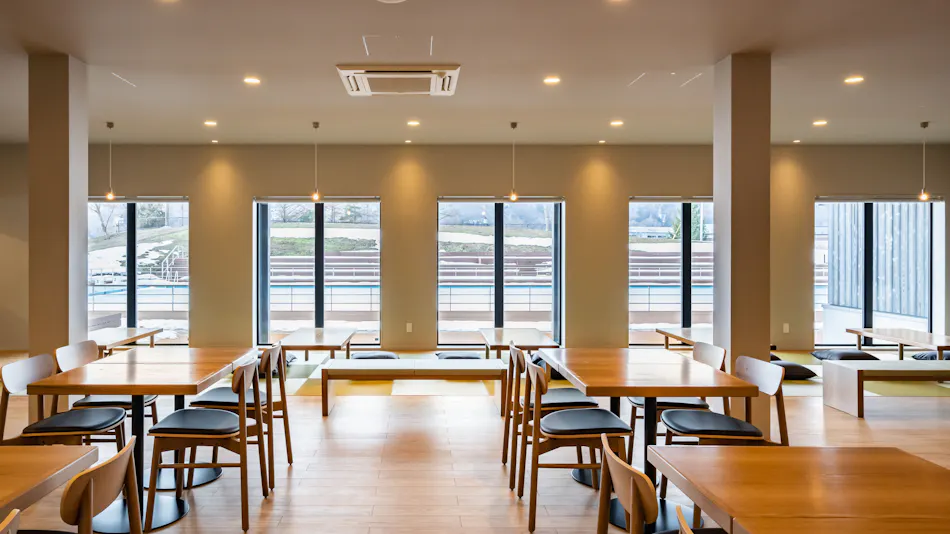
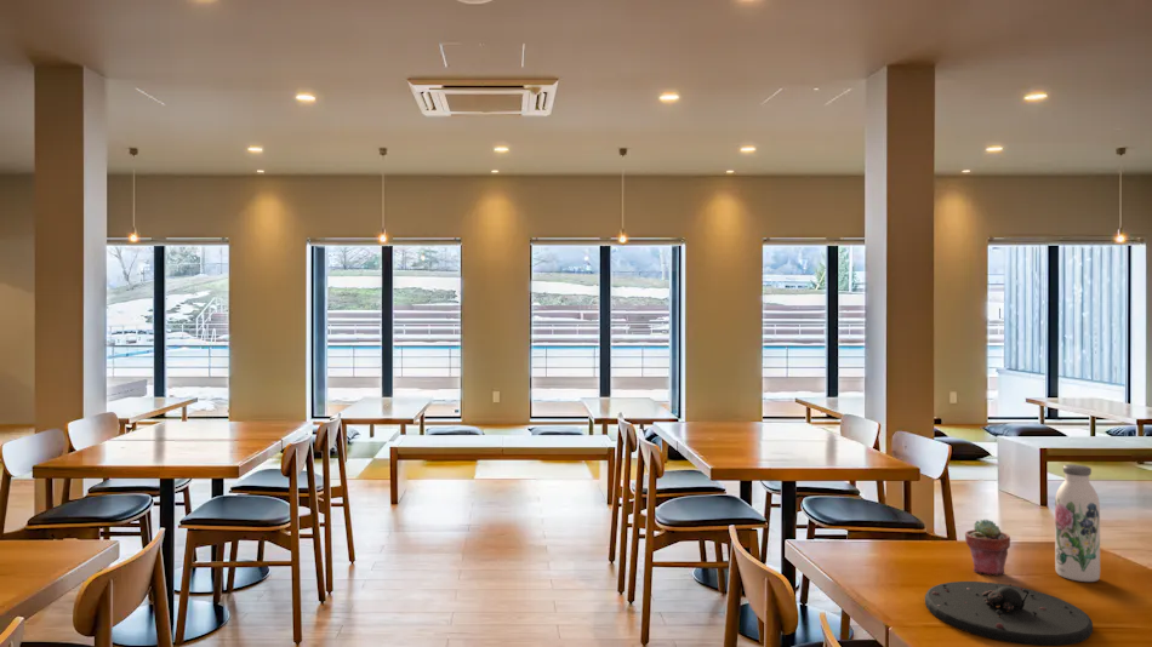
+ plate [924,580,1094,647]
+ water bottle [1054,463,1101,583]
+ potted succulent [964,519,1011,577]
